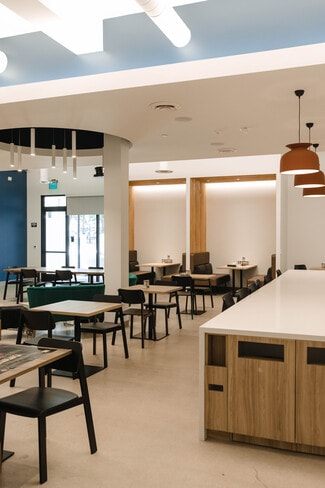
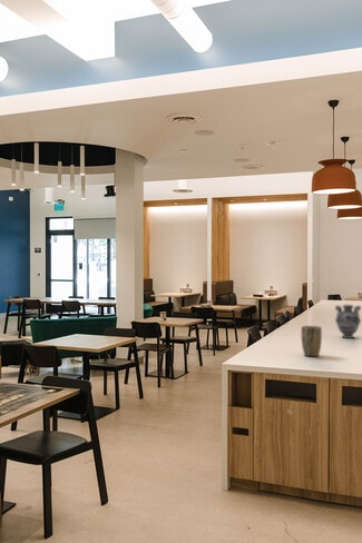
+ plant pot [301,325,323,357]
+ decorative vase [334,304,362,339]
